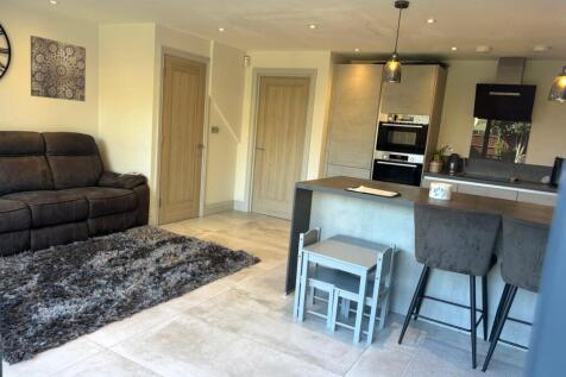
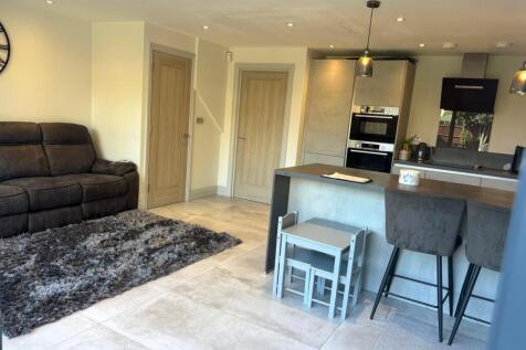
- wall art [30,34,87,102]
